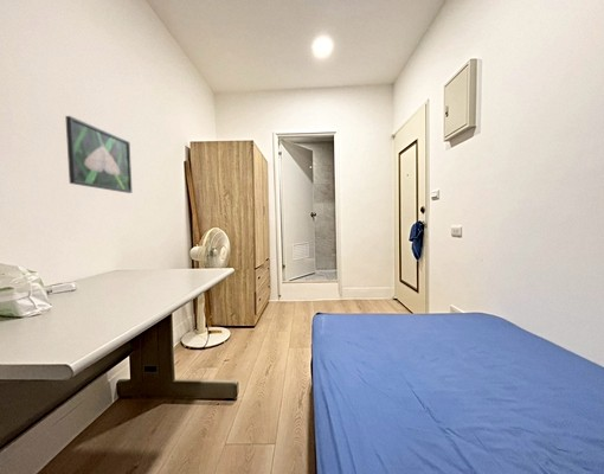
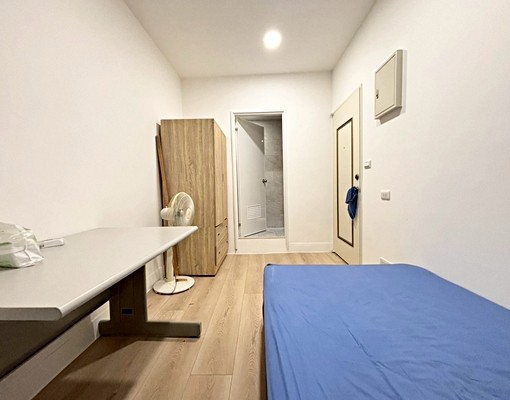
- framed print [64,115,134,194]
